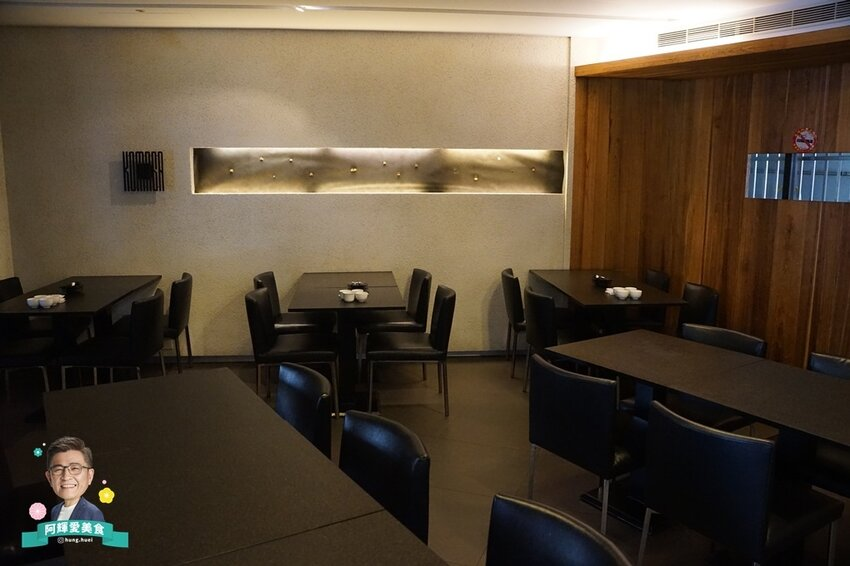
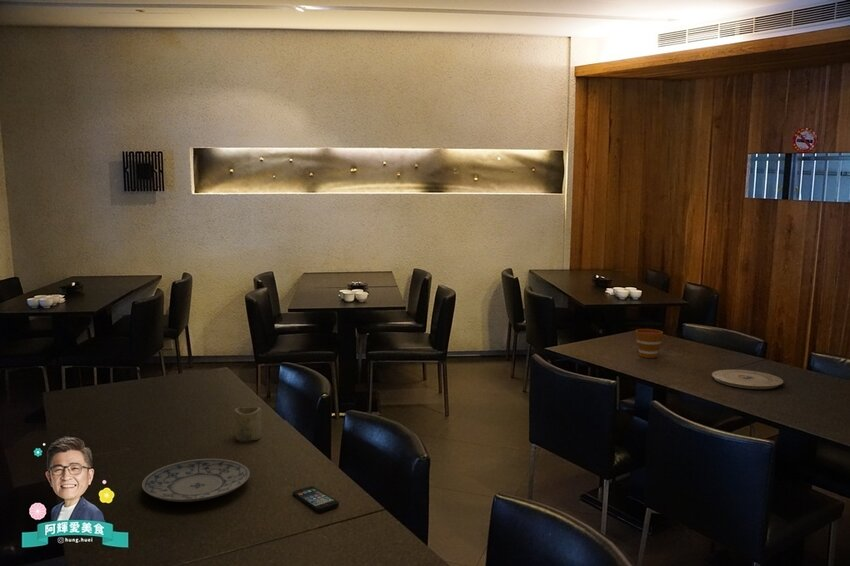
+ smartphone [292,485,340,513]
+ cup [234,406,262,441]
+ plate [141,458,251,503]
+ plate [710,369,784,390]
+ cup [635,328,669,359]
